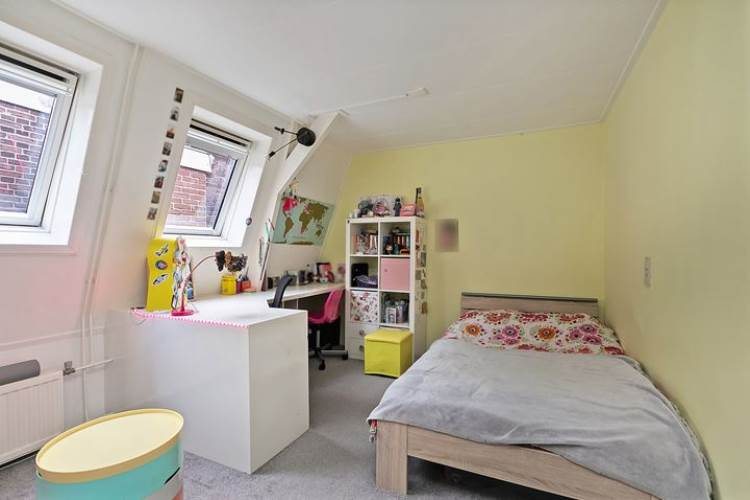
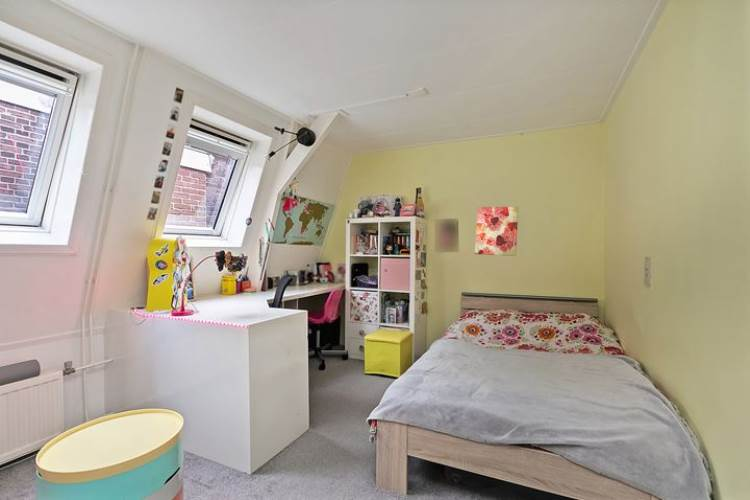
+ wall art [474,206,519,257]
